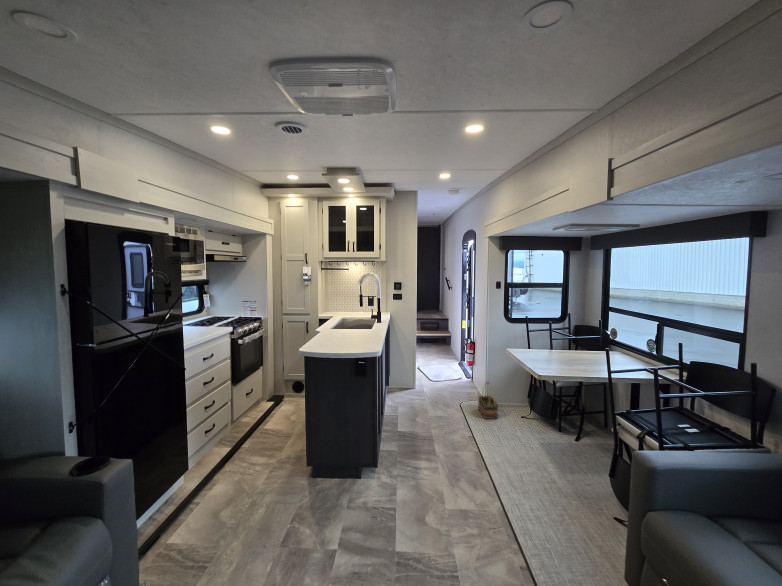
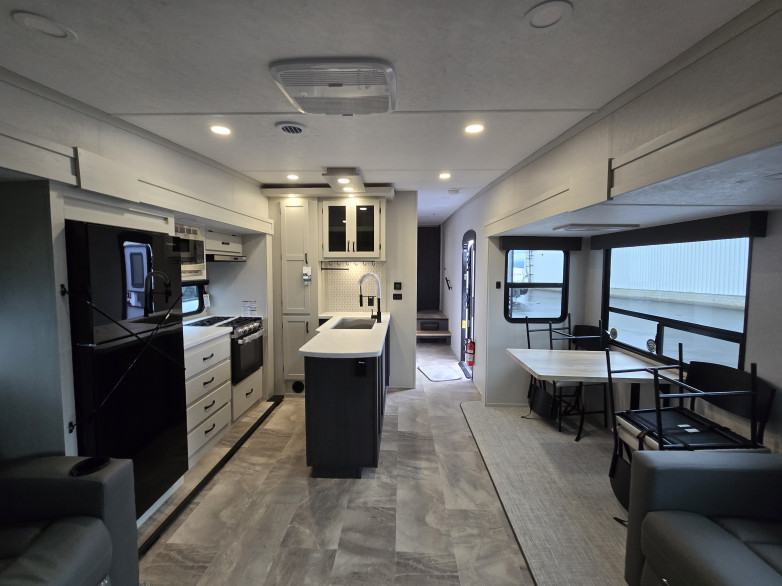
- basket [477,380,499,420]
